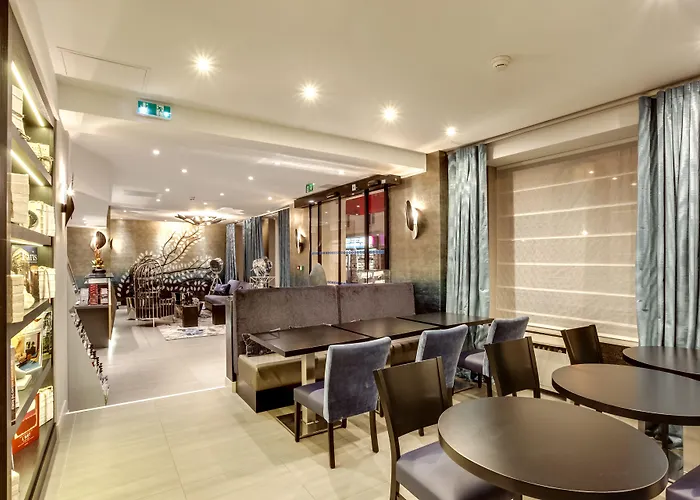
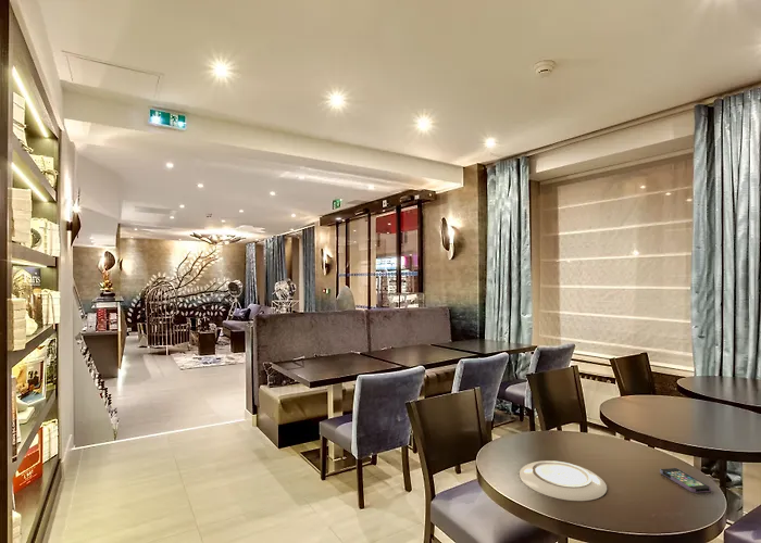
+ smartphone [659,467,712,494]
+ plate [519,459,608,502]
